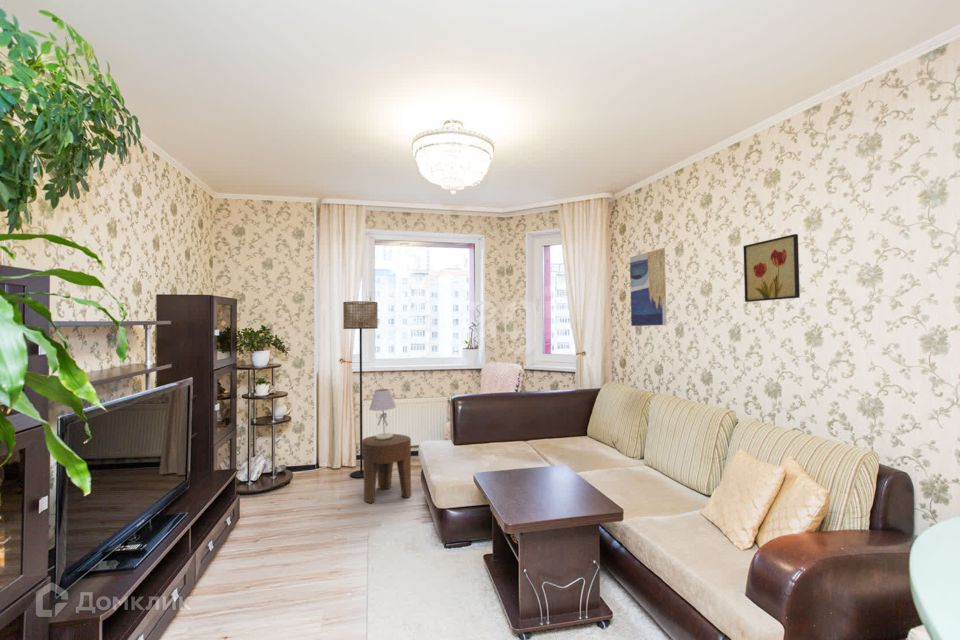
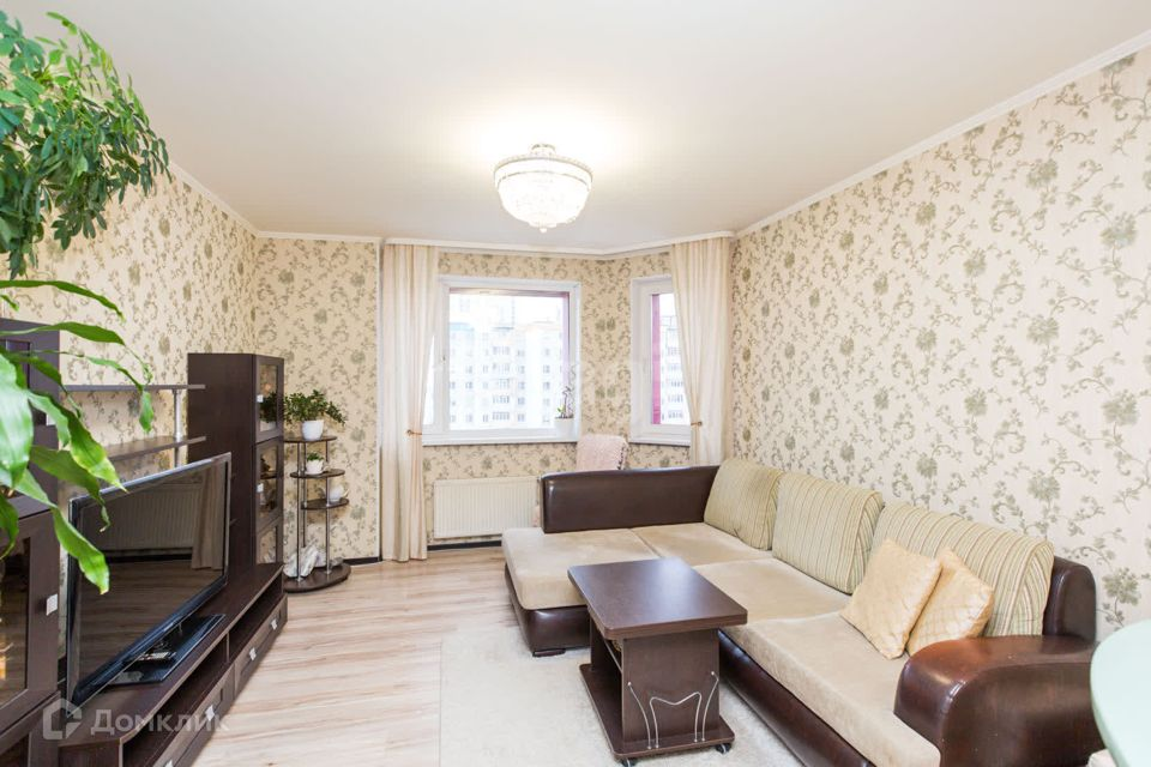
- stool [362,433,412,504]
- wall art [629,247,667,327]
- floor lamp [342,300,379,479]
- table lamp [368,388,397,440]
- wall art [742,233,801,303]
